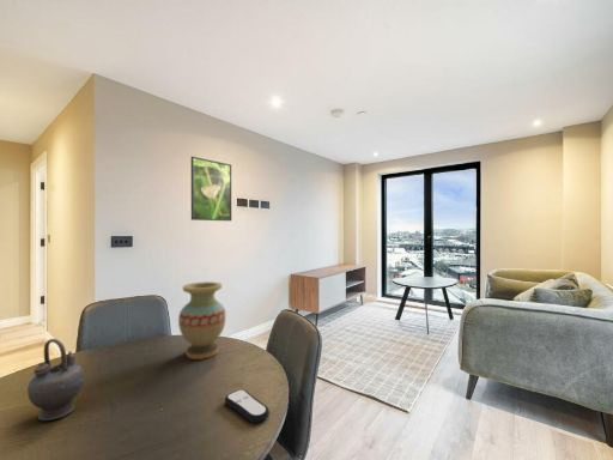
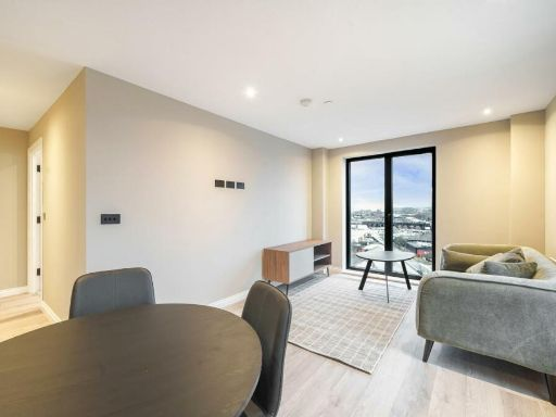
- teapot [26,338,85,422]
- remote control [224,388,271,424]
- vase [177,280,227,361]
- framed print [190,156,232,222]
